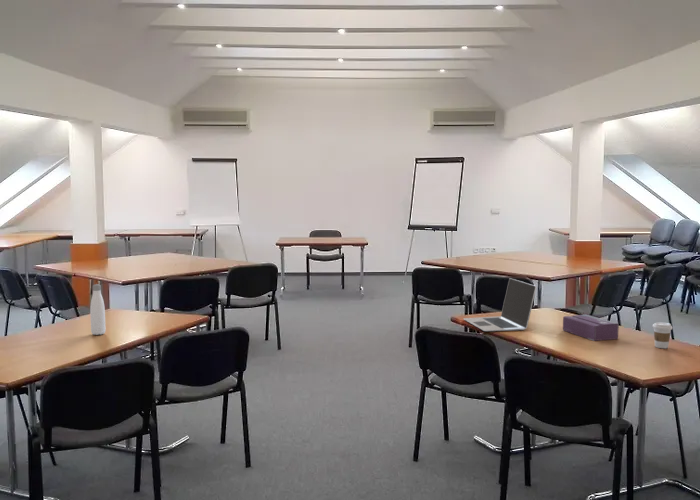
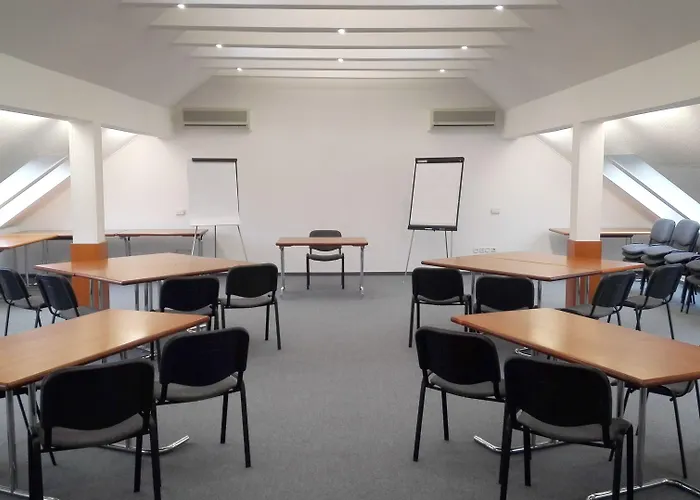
- water bottle [89,283,107,336]
- laptop [462,277,537,333]
- tissue box [562,313,620,342]
- coffee cup [652,321,673,349]
